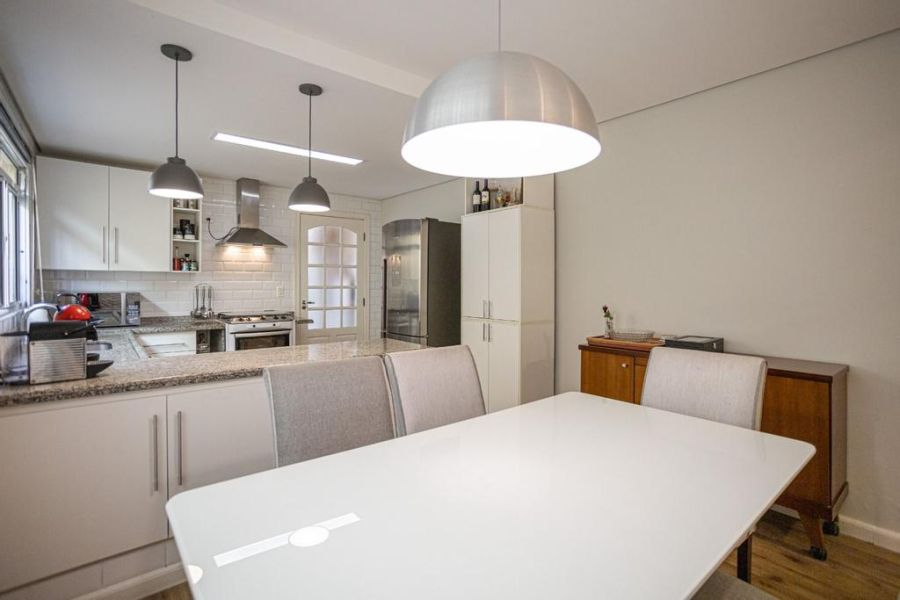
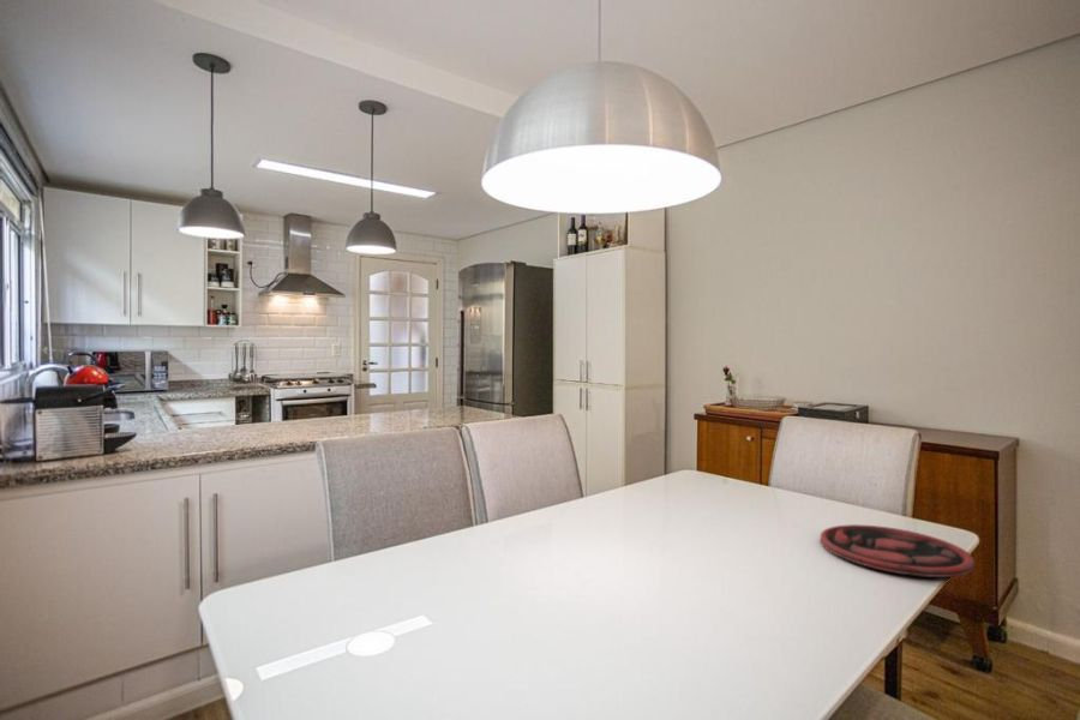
+ plate [820,523,976,578]
